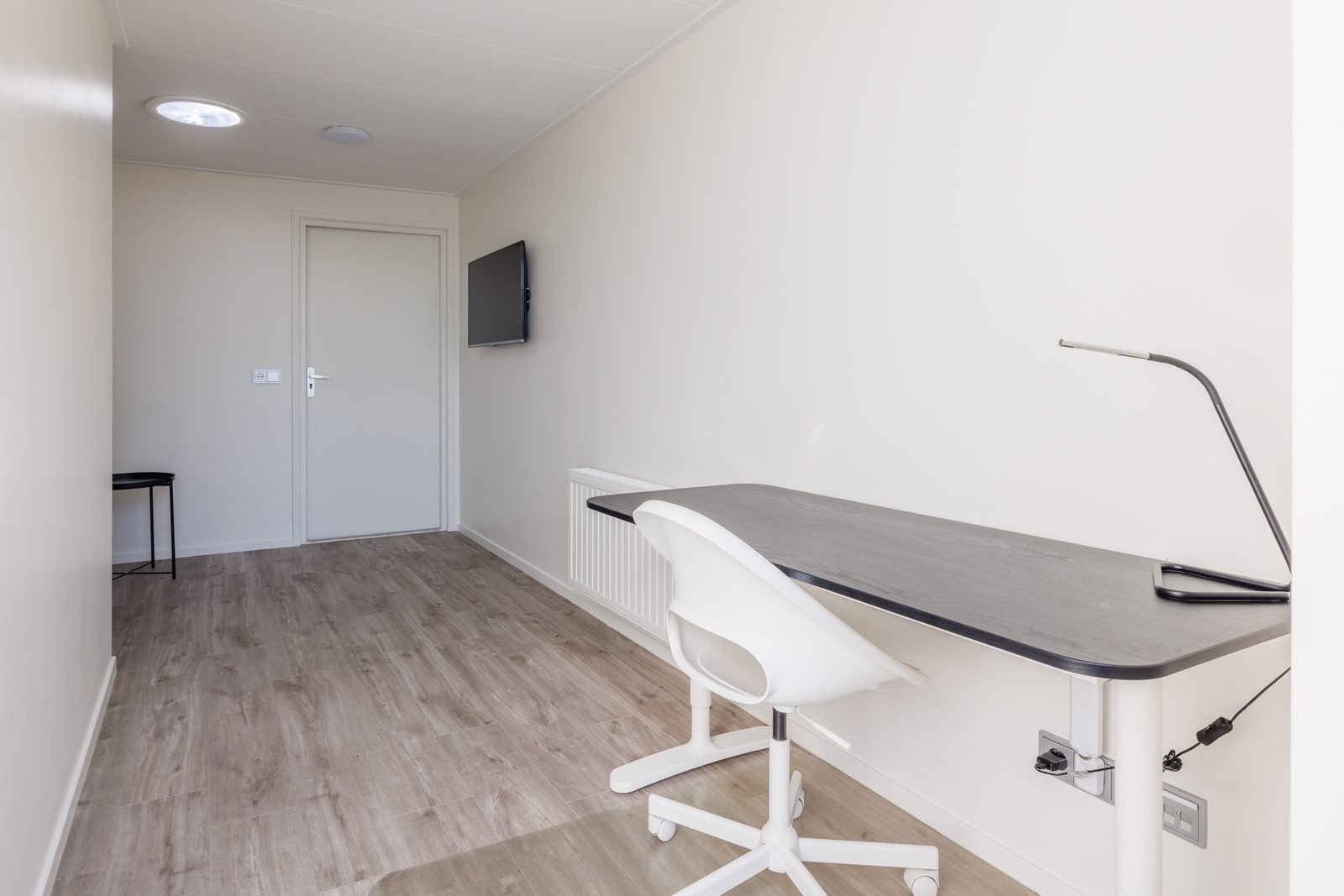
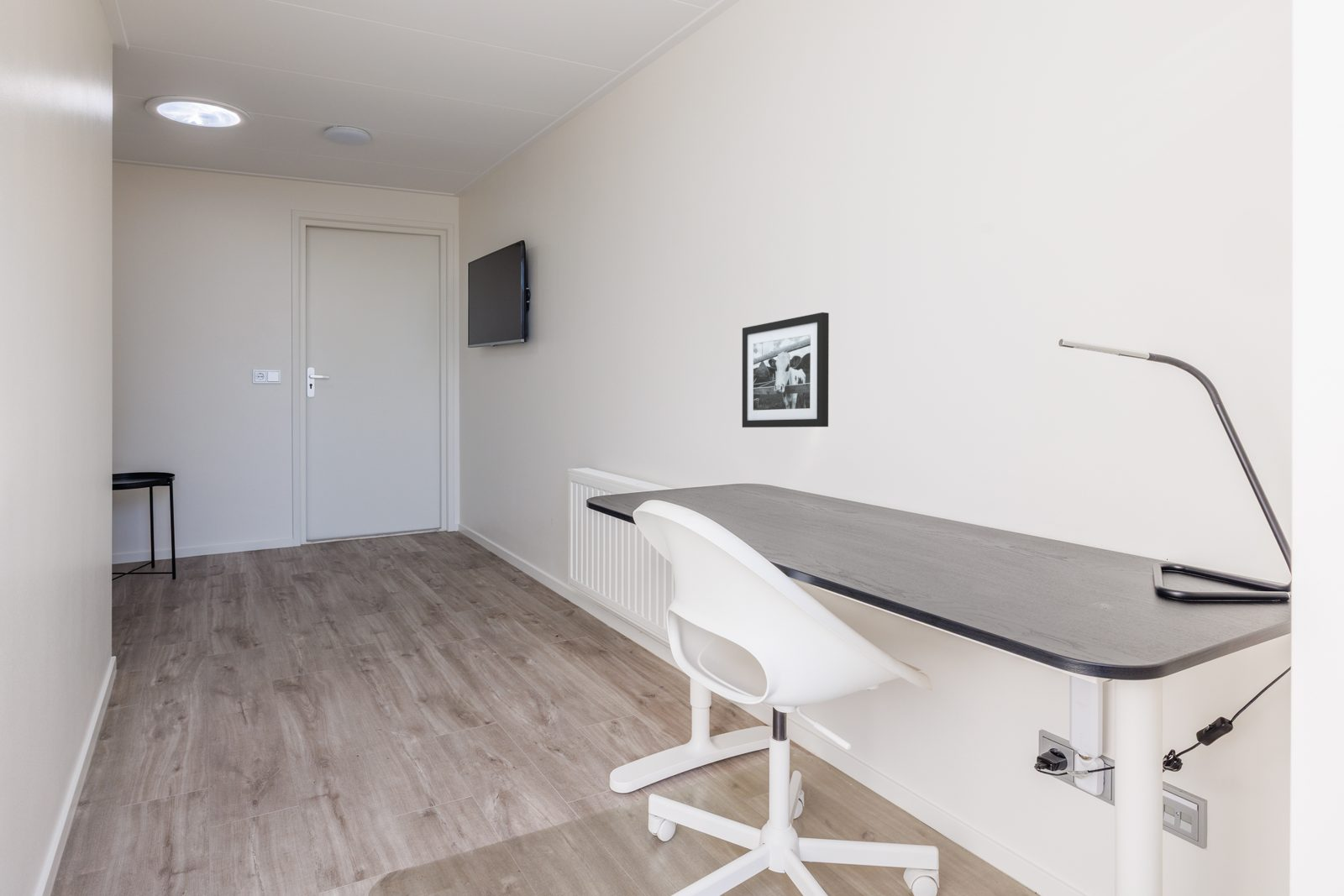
+ picture frame [742,312,830,428]
